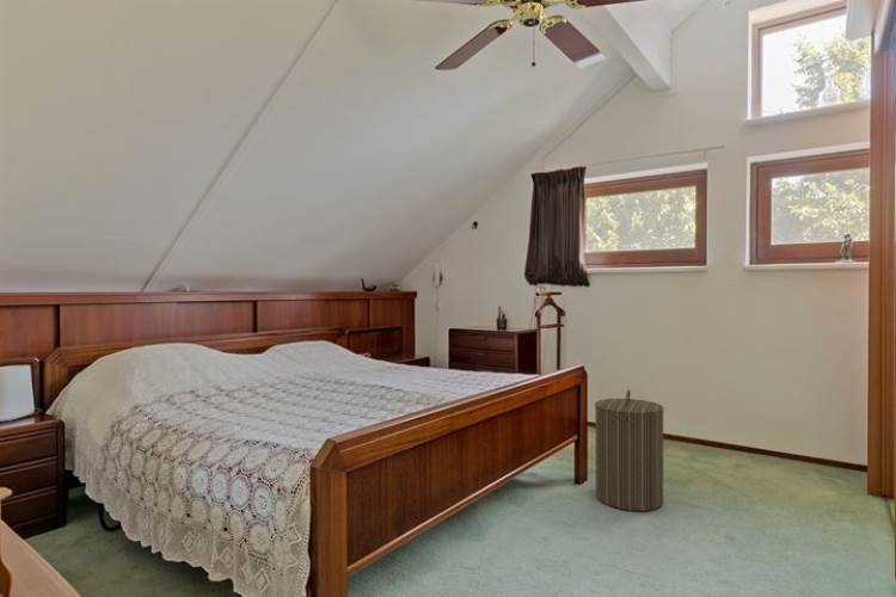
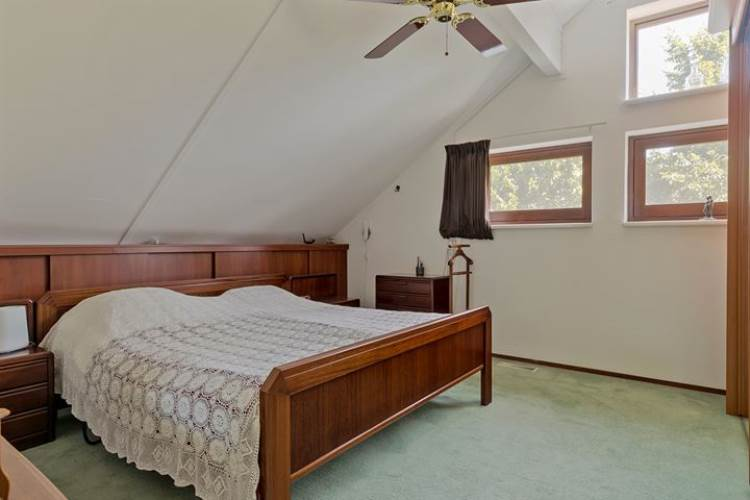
- laundry hamper [594,389,665,512]
